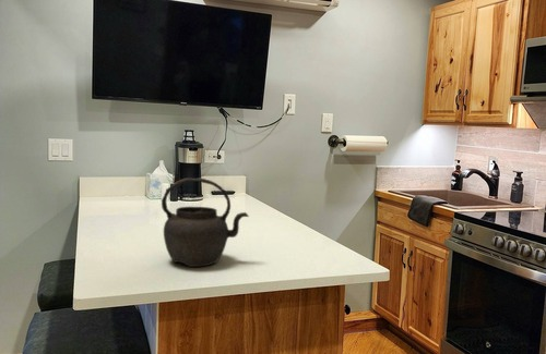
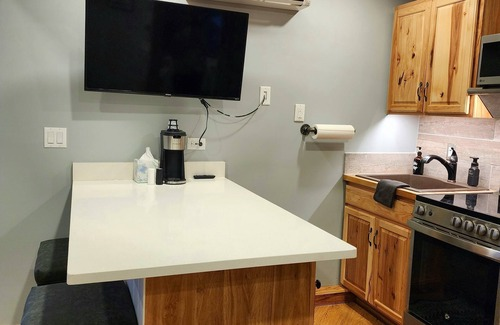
- kettle [161,176,250,268]
